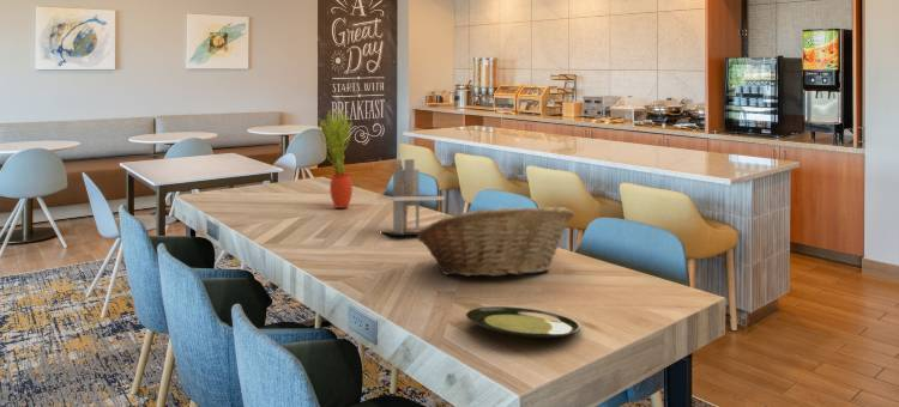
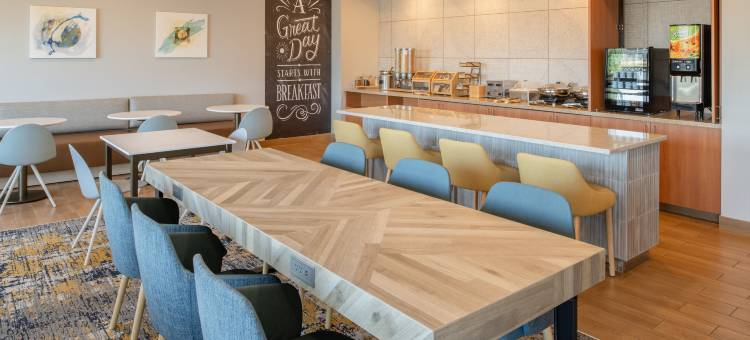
- fruit basket [416,206,575,278]
- plate [465,305,581,339]
- potted plant [316,107,354,209]
- napkin holder [376,158,446,236]
